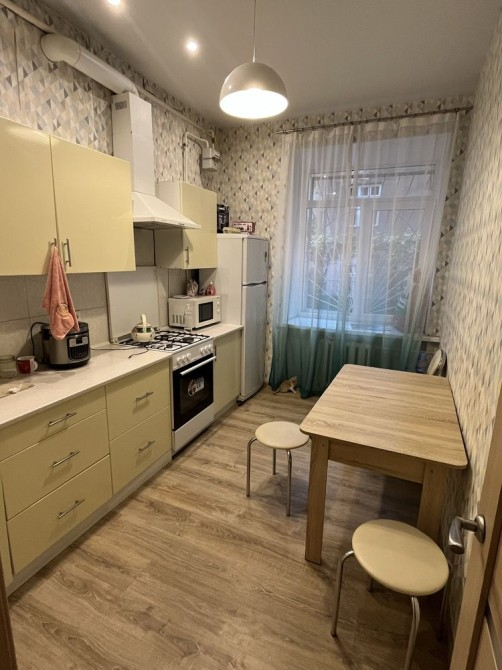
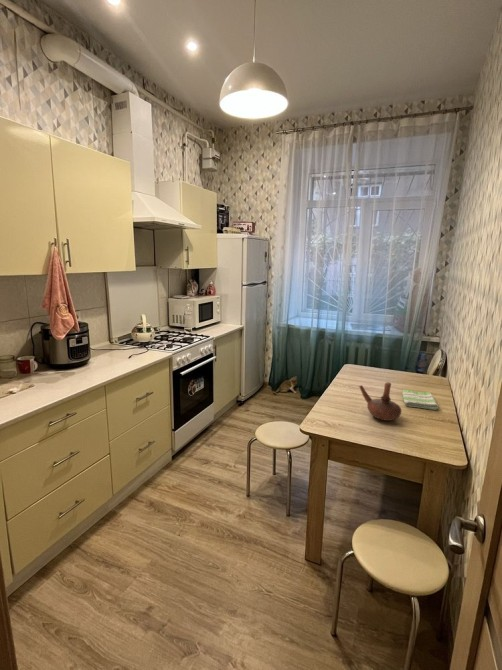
+ teapot [358,381,402,422]
+ dish towel [401,389,439,411]
